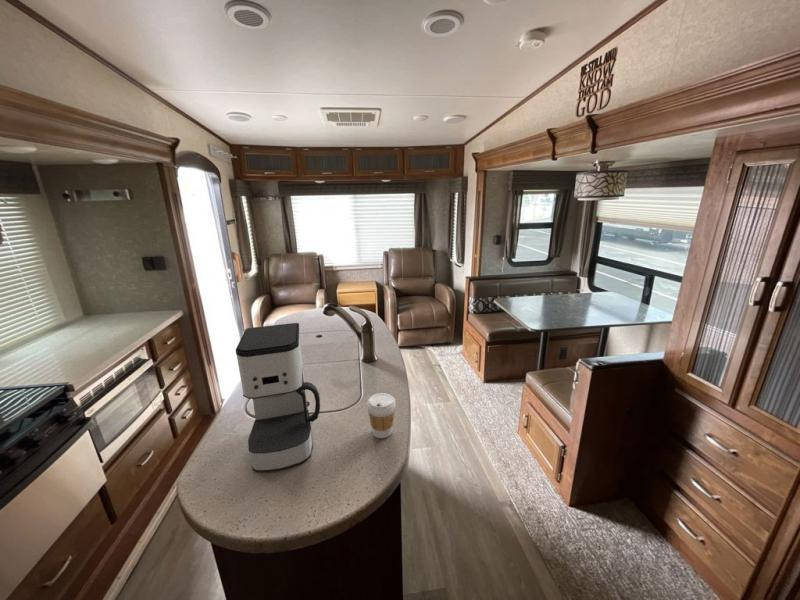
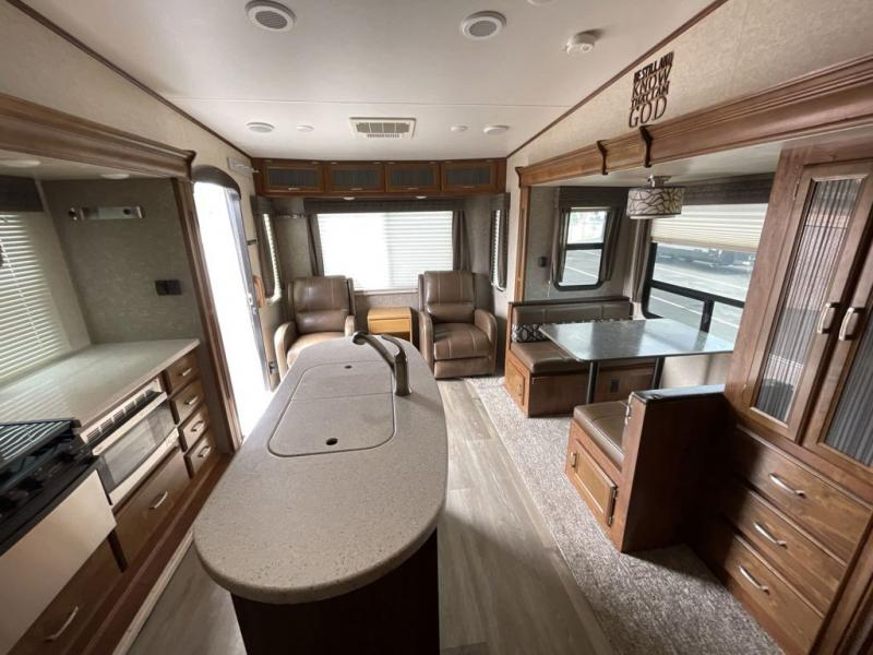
- coffee cup [366,392,397,439]
- coffee maker [235,322,321,473]
